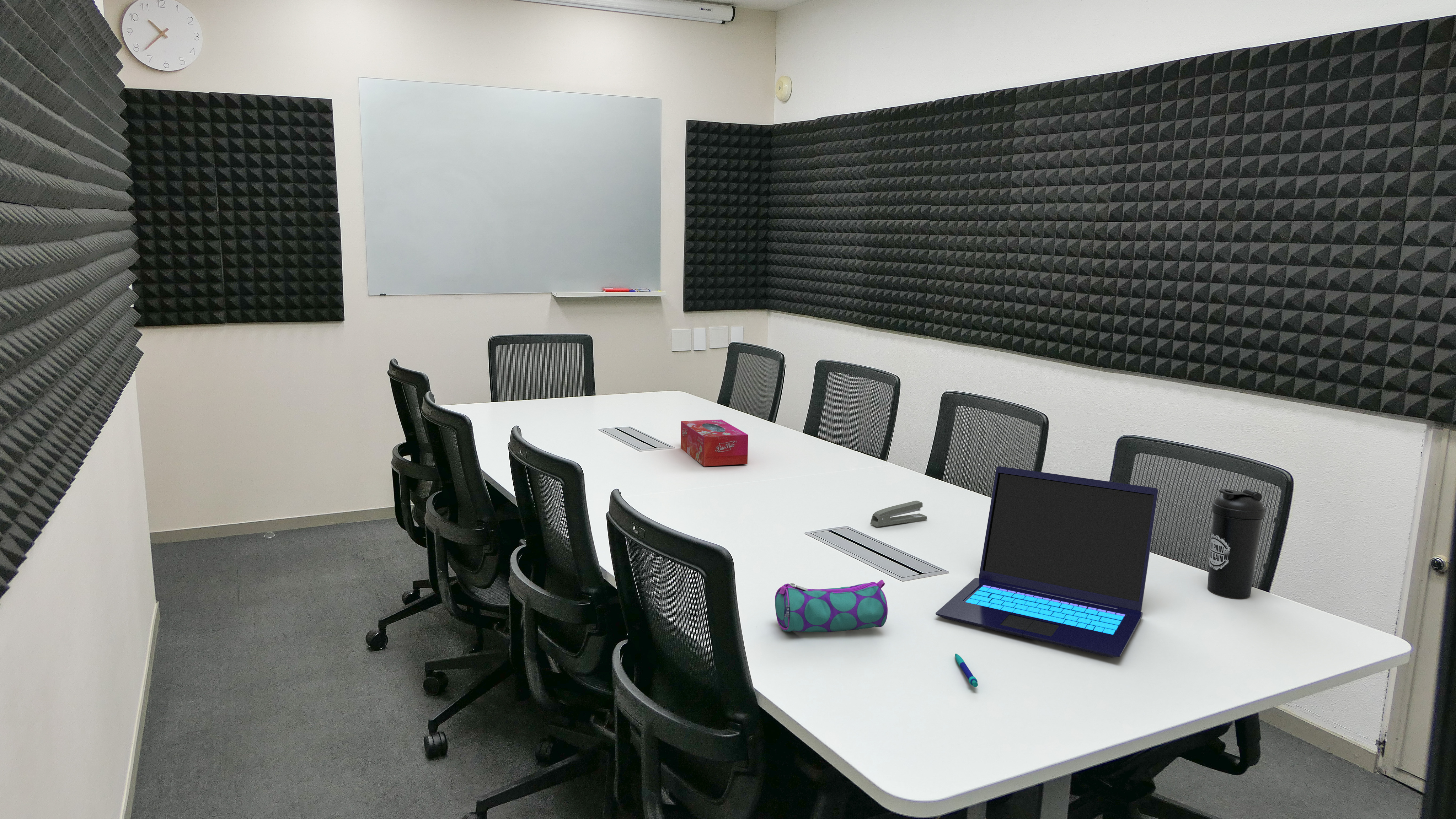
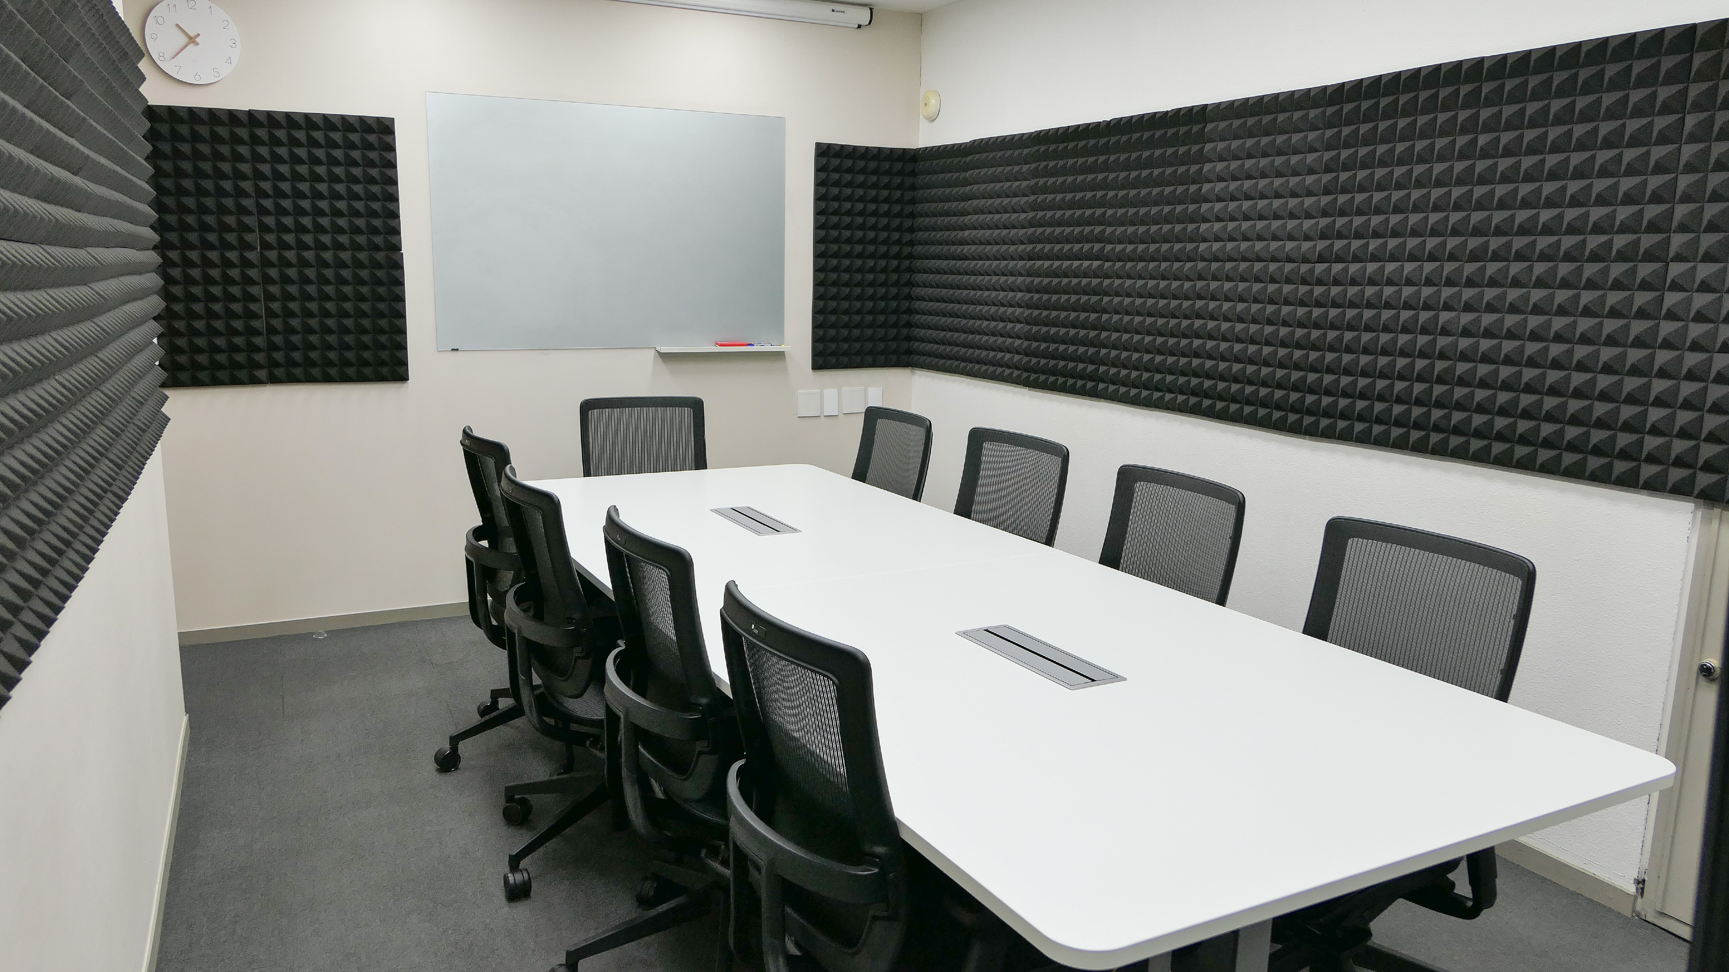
- pen [954,653,978,688]
- pencil case [775,580,888,632]
- laptop [935,466,1159,658]
- tissue box [680,419,749,467]
- stapler [870,500,927,527]
- water bottle [1207,489,1265,598]
